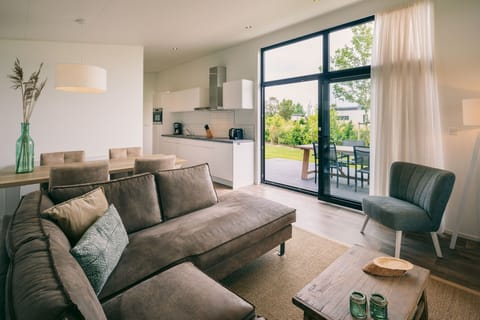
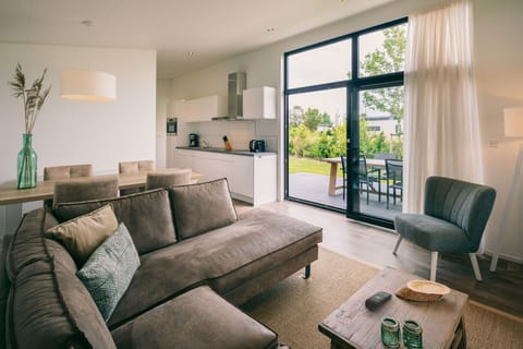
+ remote control [364,290,393,312]
